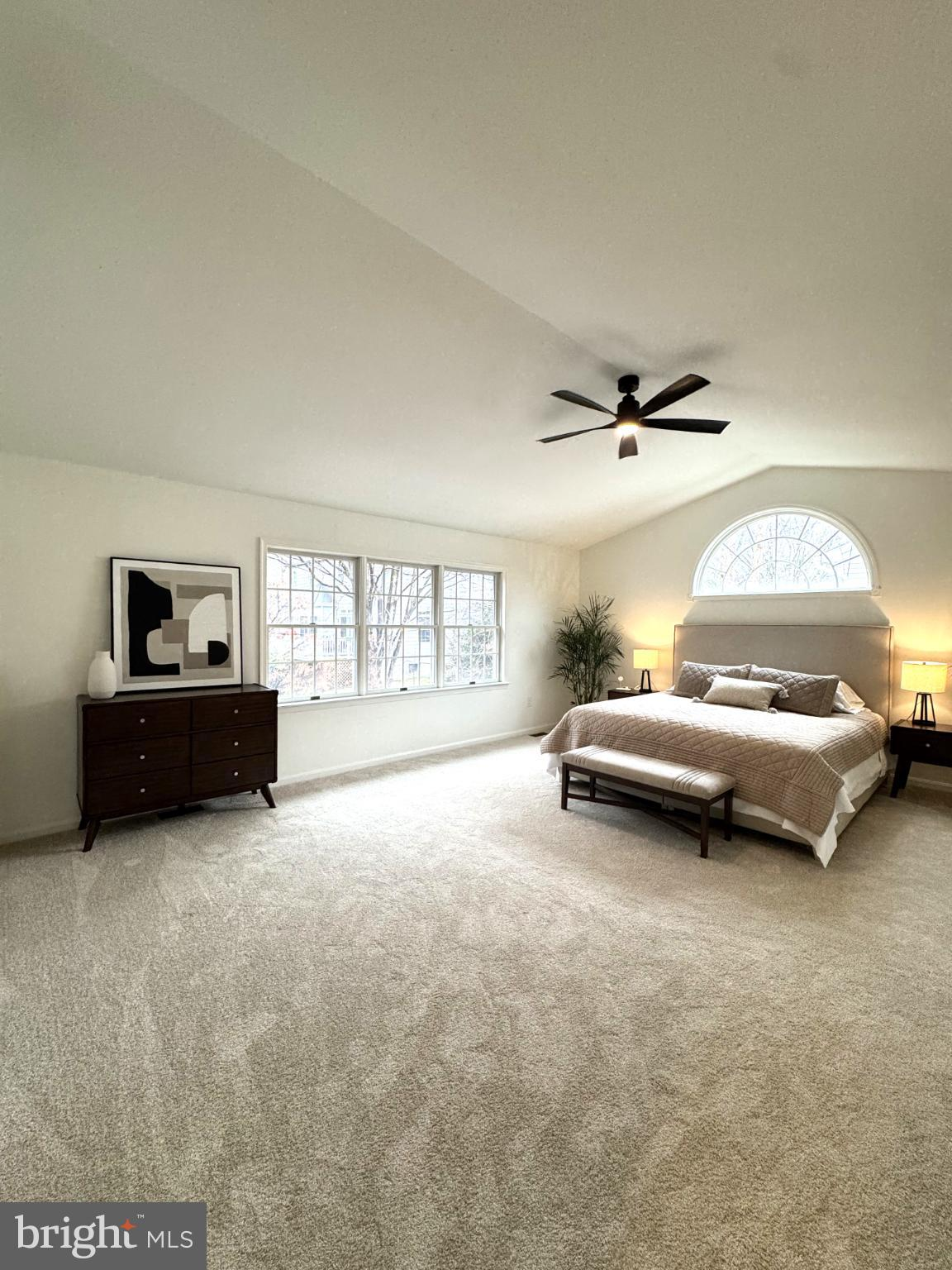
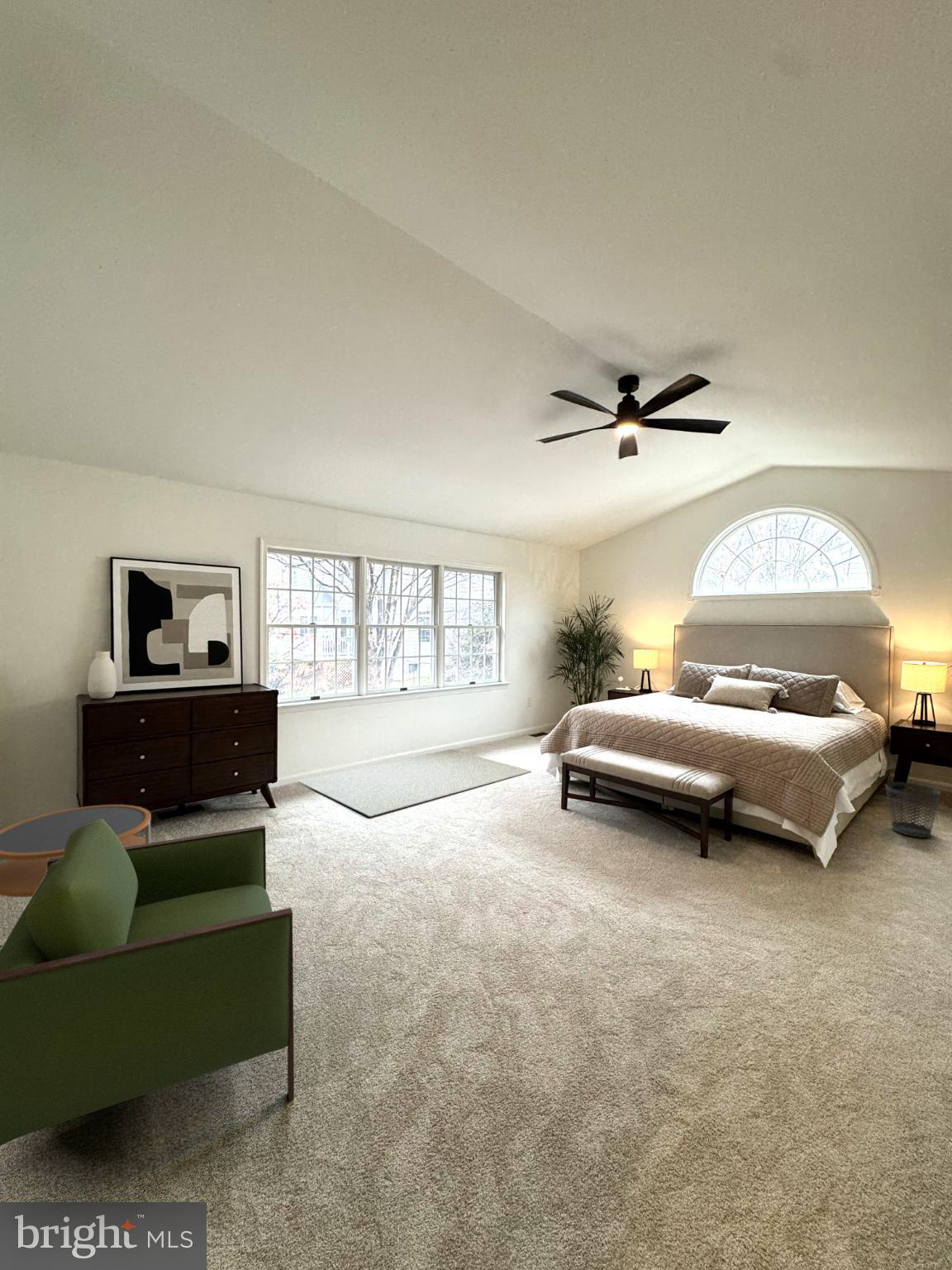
+ armchair [0,819,295,1147]
+ rug [298,748,531,818]
+ side table [0,804,152,951]
+ wastebasket [884,781,941,838]
